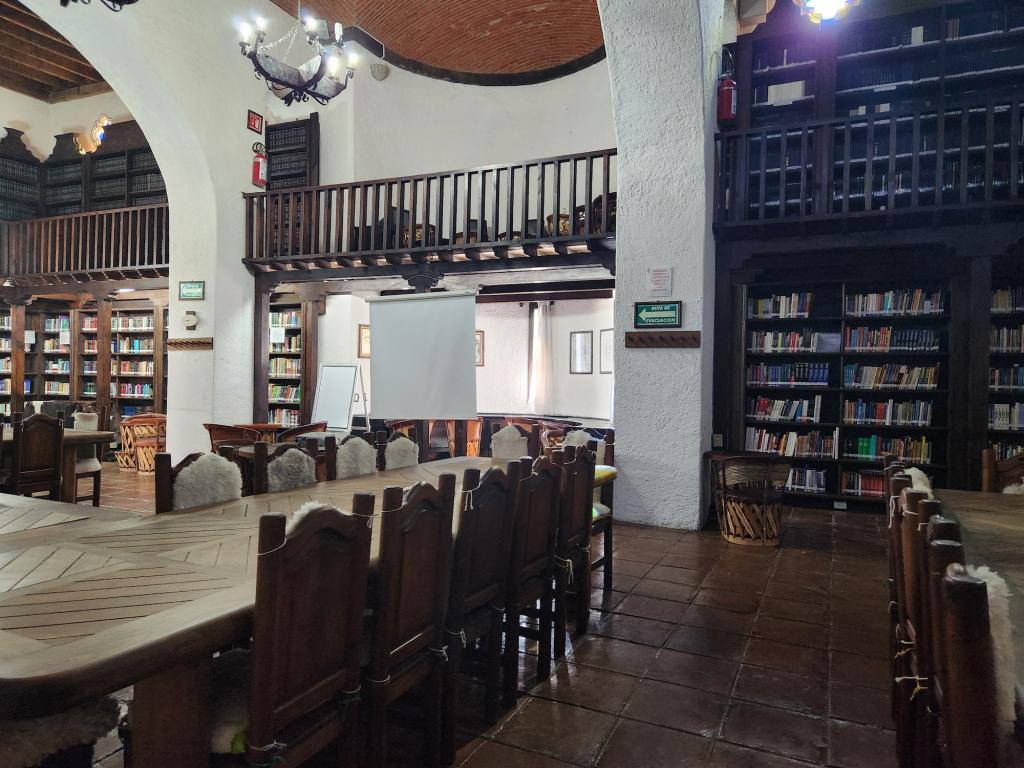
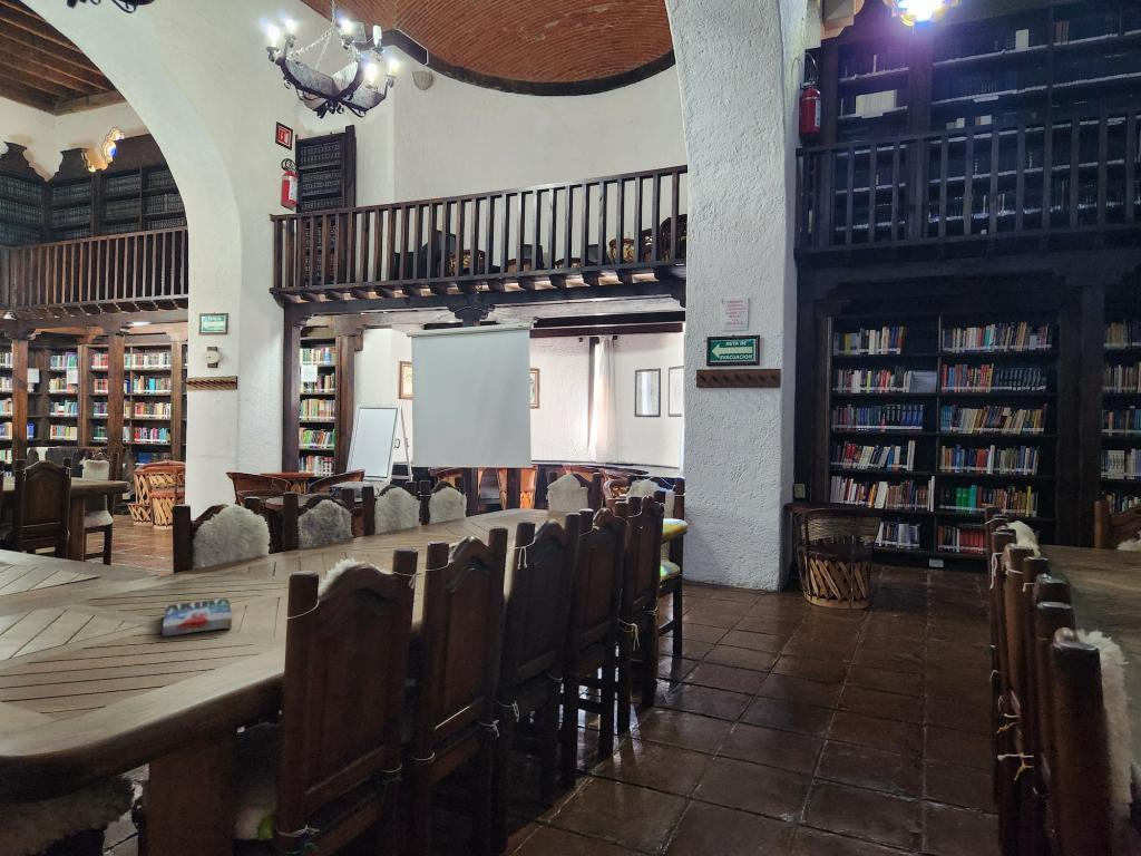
+ book [160,597,233,638]
